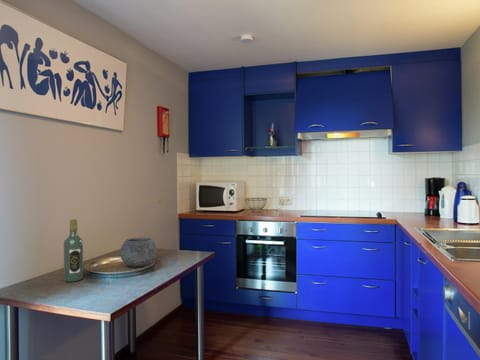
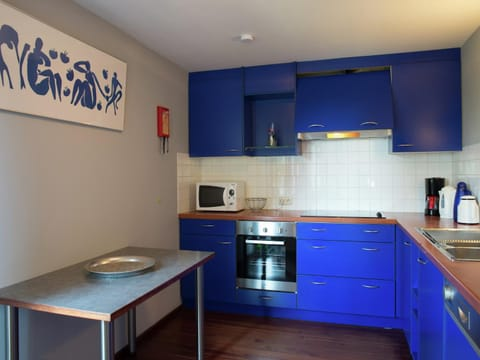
- bowl [119,237,157,268]
- wine bottle [63,218,84,283]
